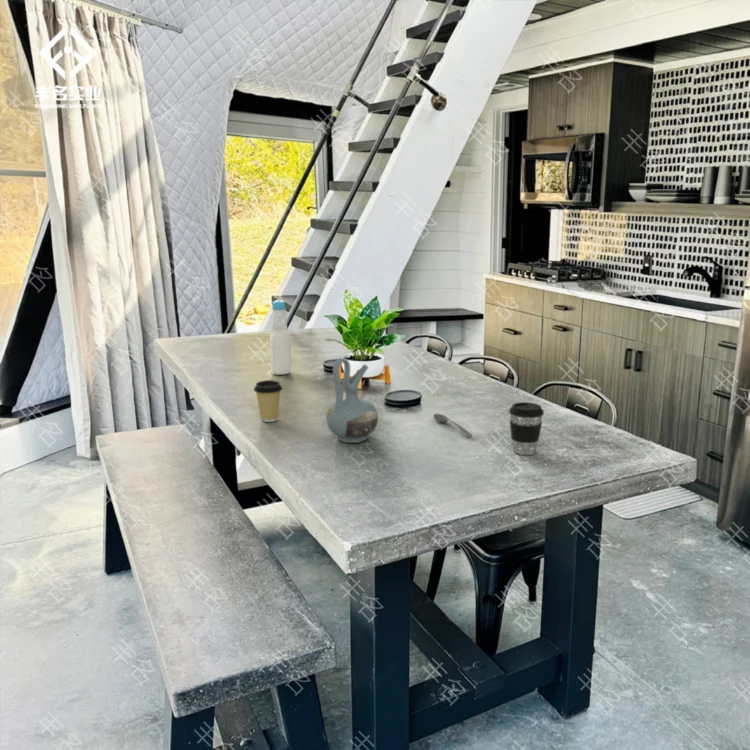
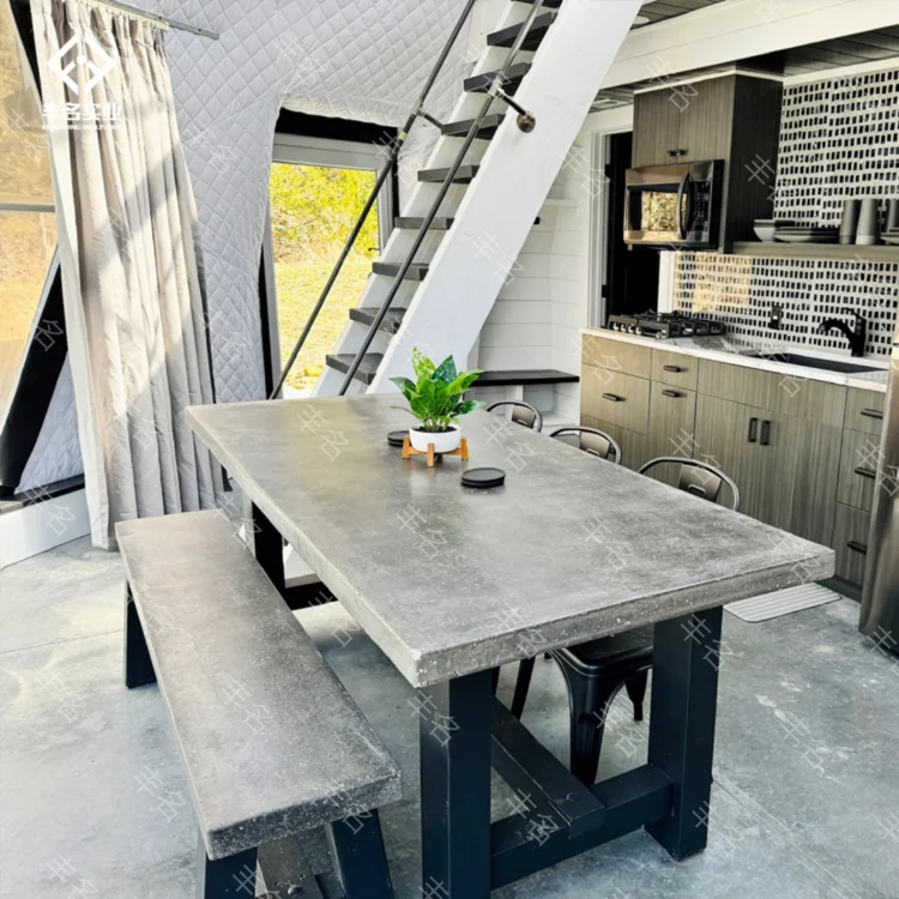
- bottle [269,298,292,376]
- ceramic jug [325,357,379,444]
- coffee cup [508,401,545,456]
- soupspoon [433,413,473,438]
- coffee cup [253,379,283,423]
